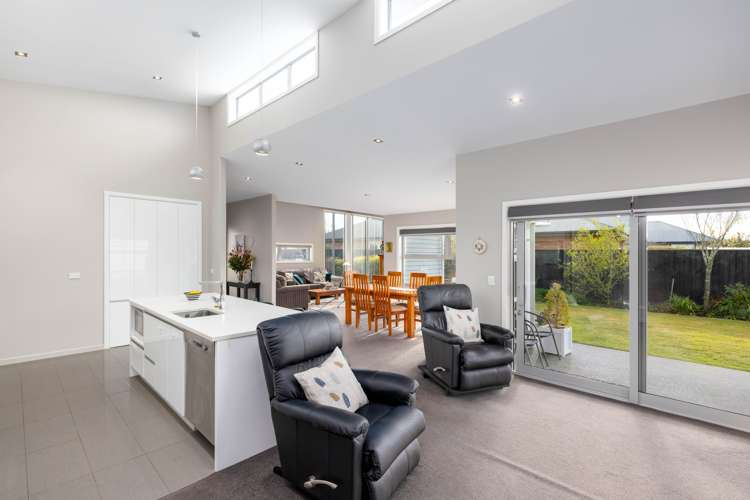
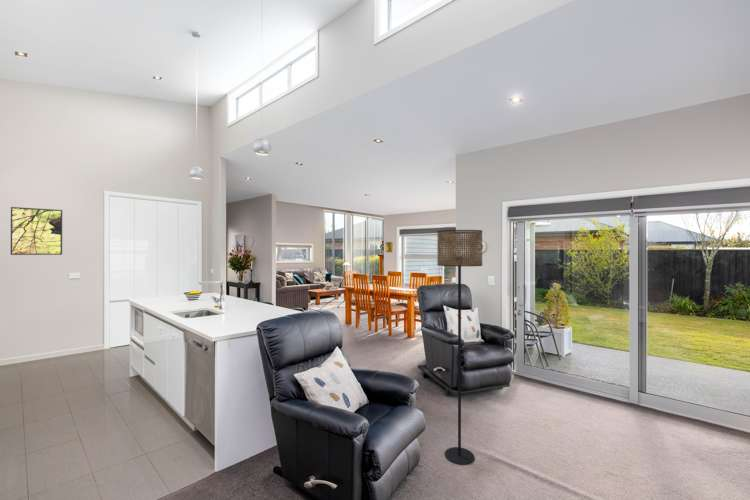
+ floor lamp [436,229,483,466]
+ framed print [10,206,63,256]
